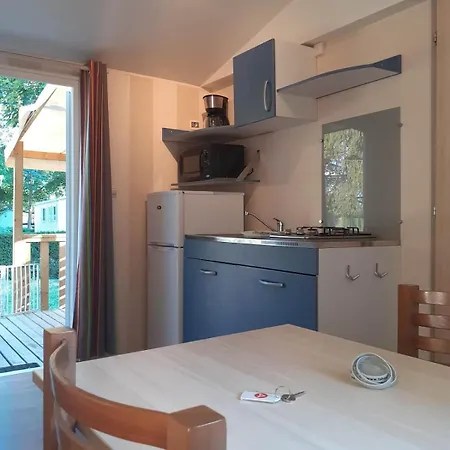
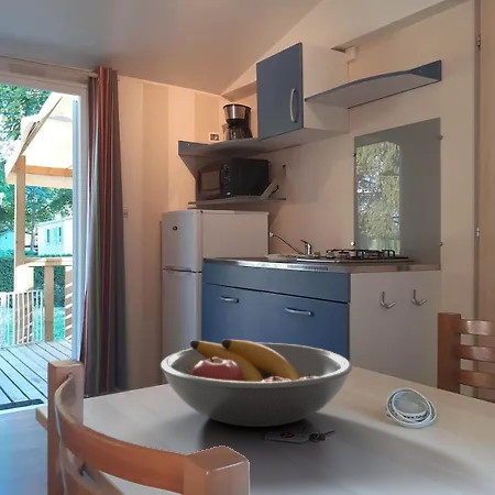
+ fruit bowl [160,339,353,428]
